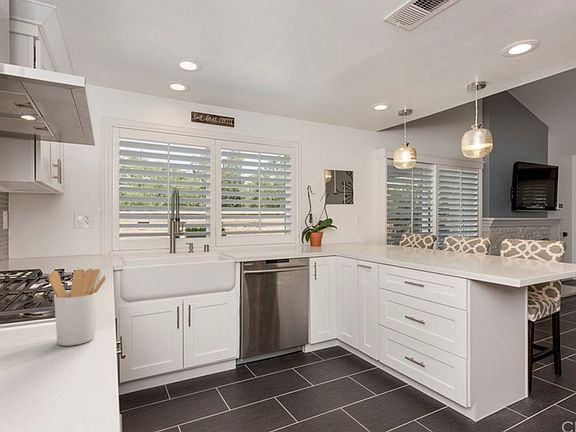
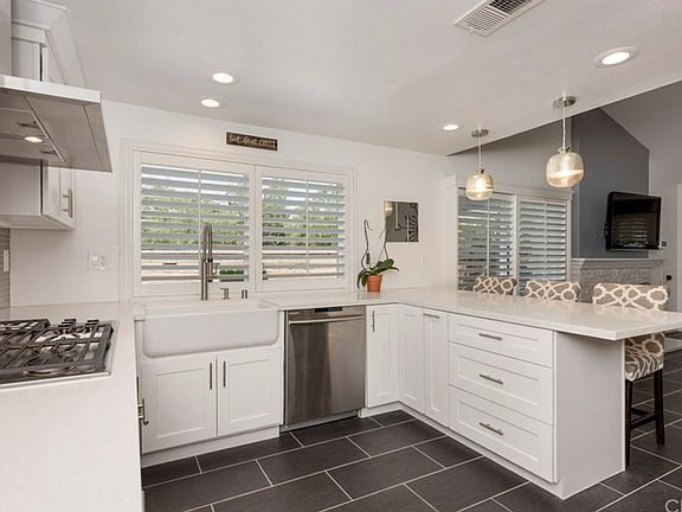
- utensil holder [48,268,107,347]
